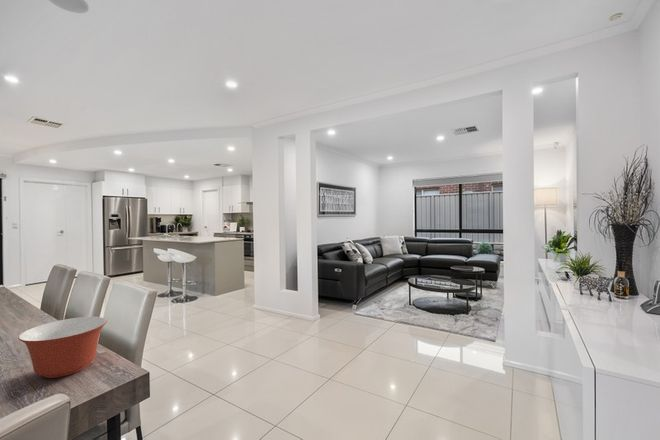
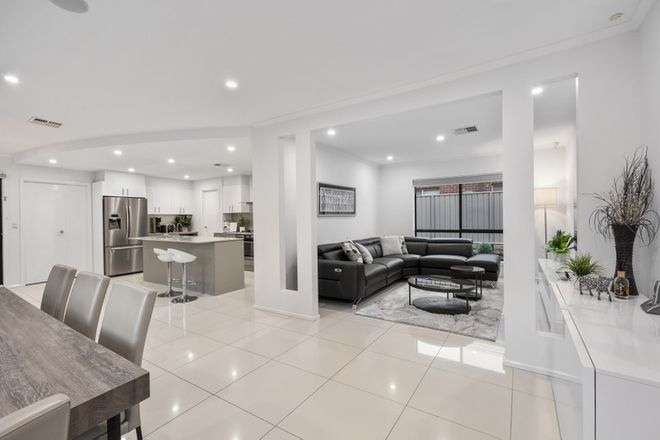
- mixing bowl [17,316,108,379]
